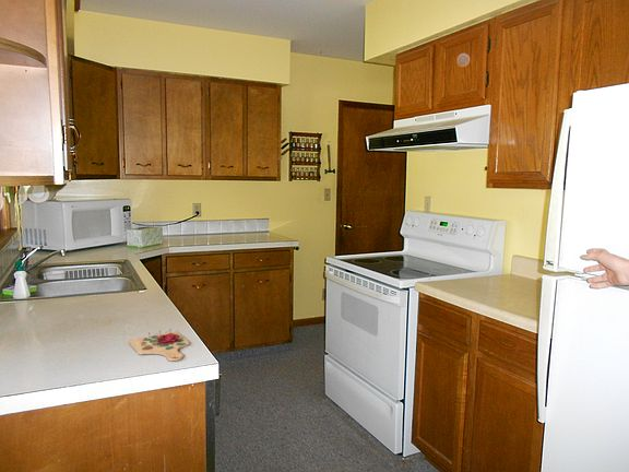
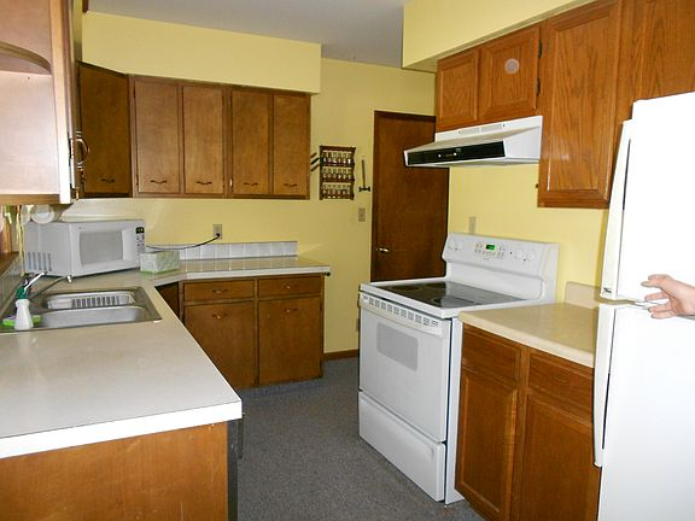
- cutting board [128,328,190,362]
